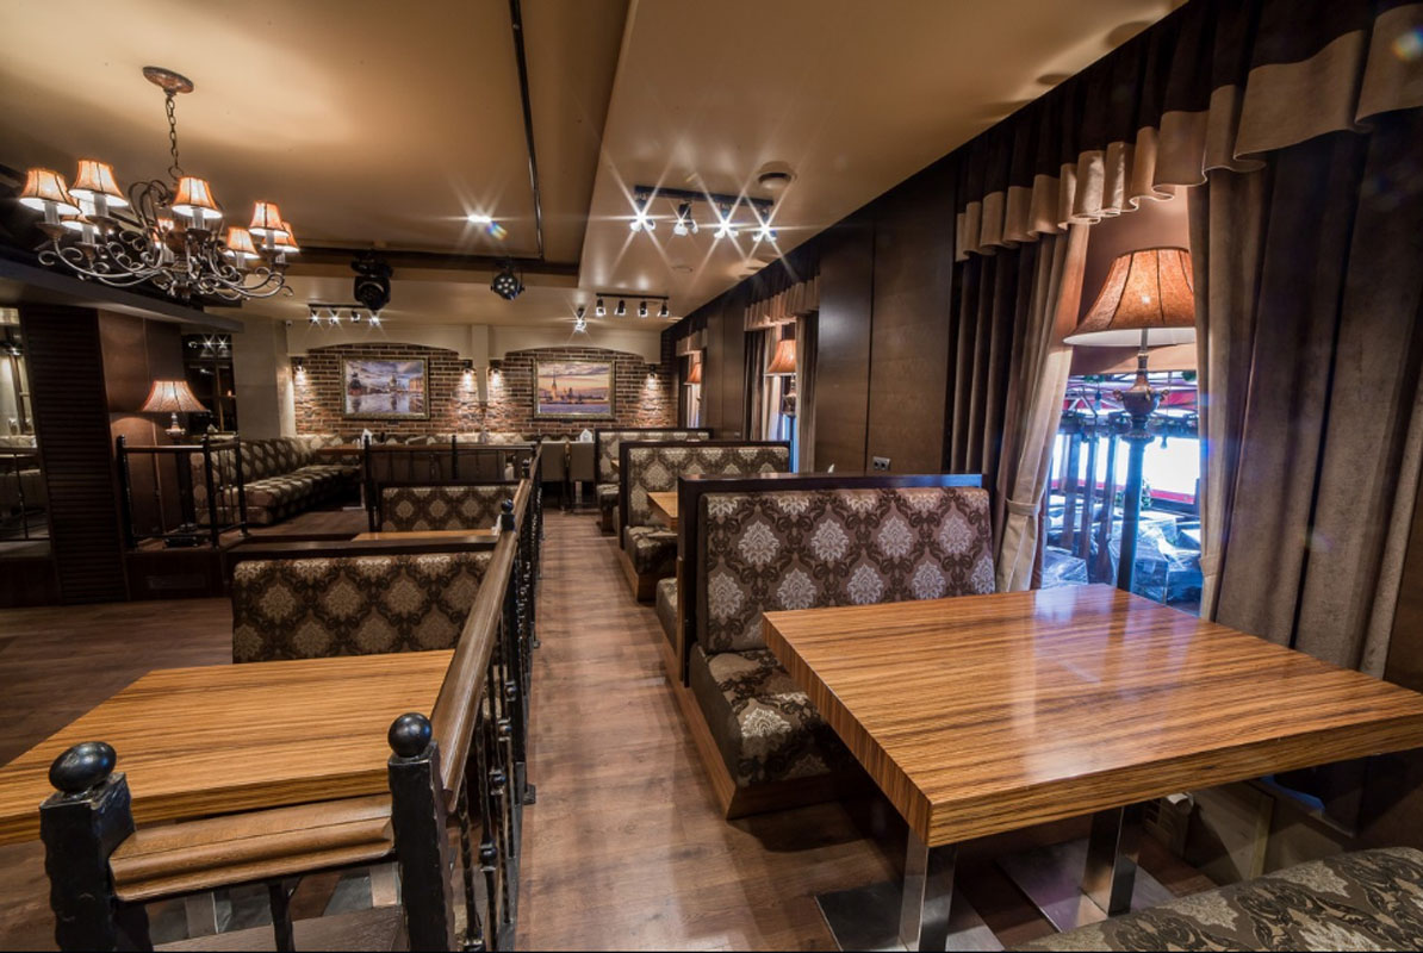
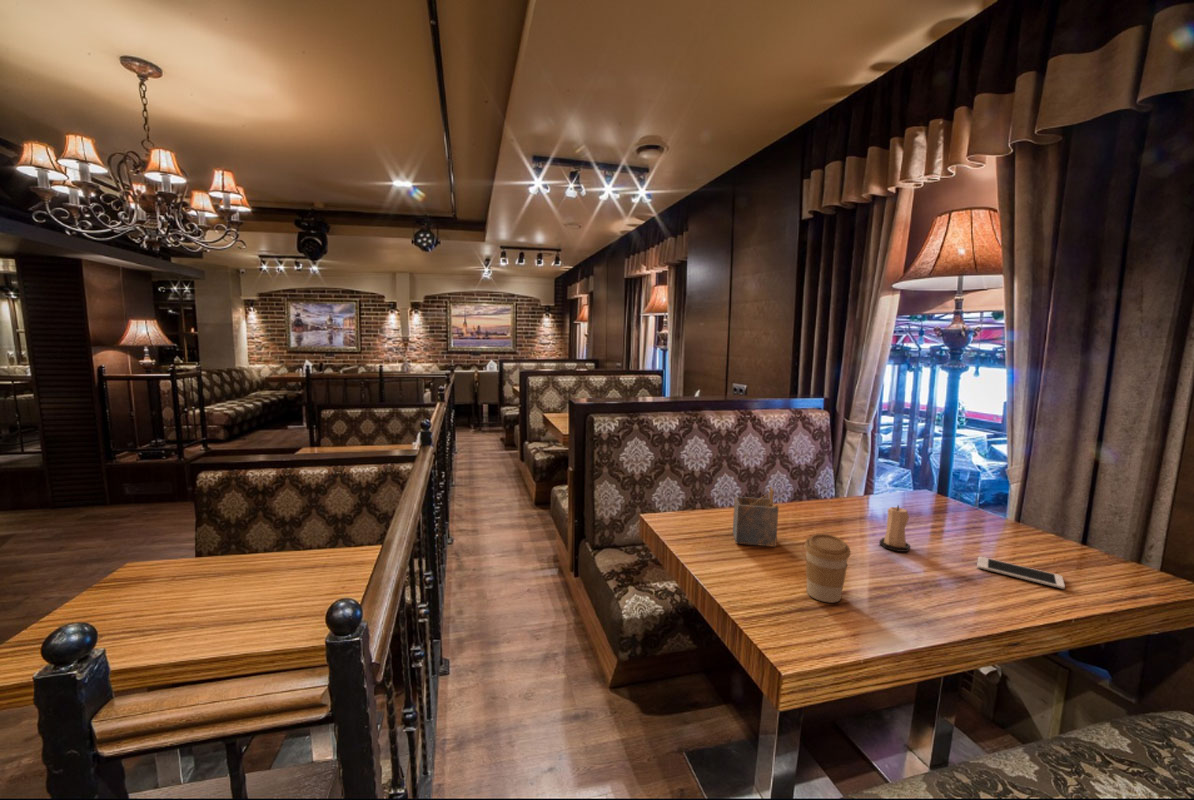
+ cell phone [976,555,1066,590]
+ candle [879,504,911,553]
+ napkin holder [732,485,779,548]
+ coffee cup [803,533,852,603]
